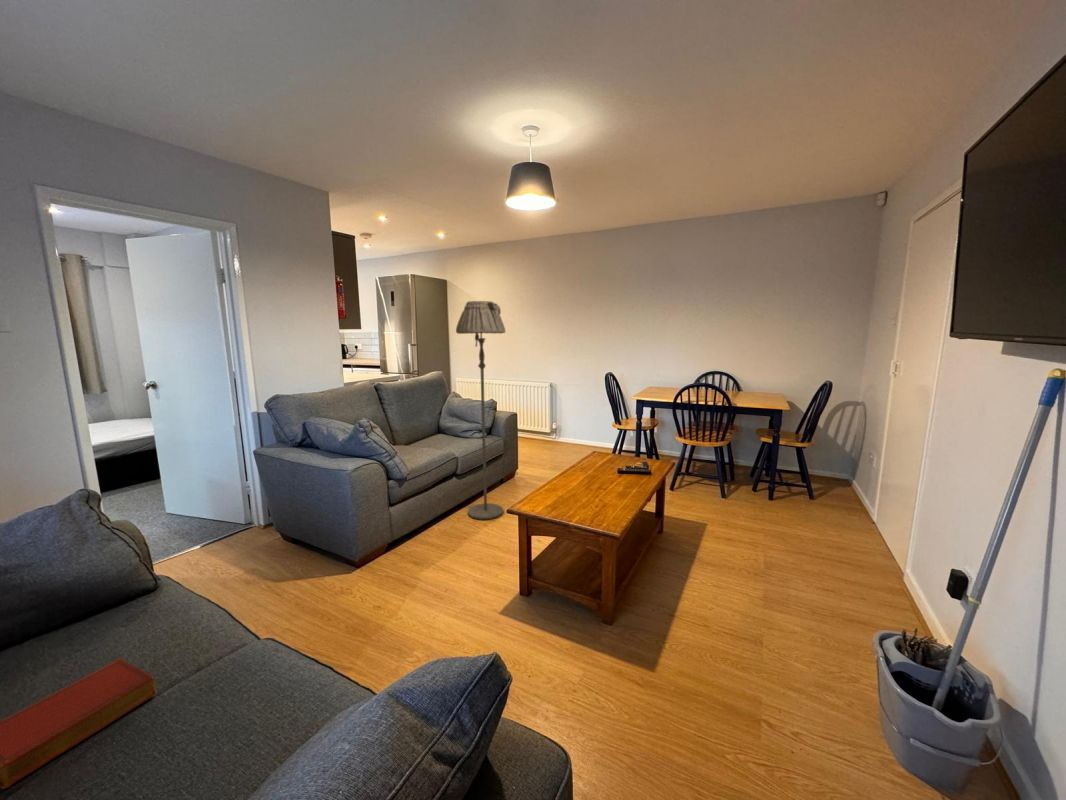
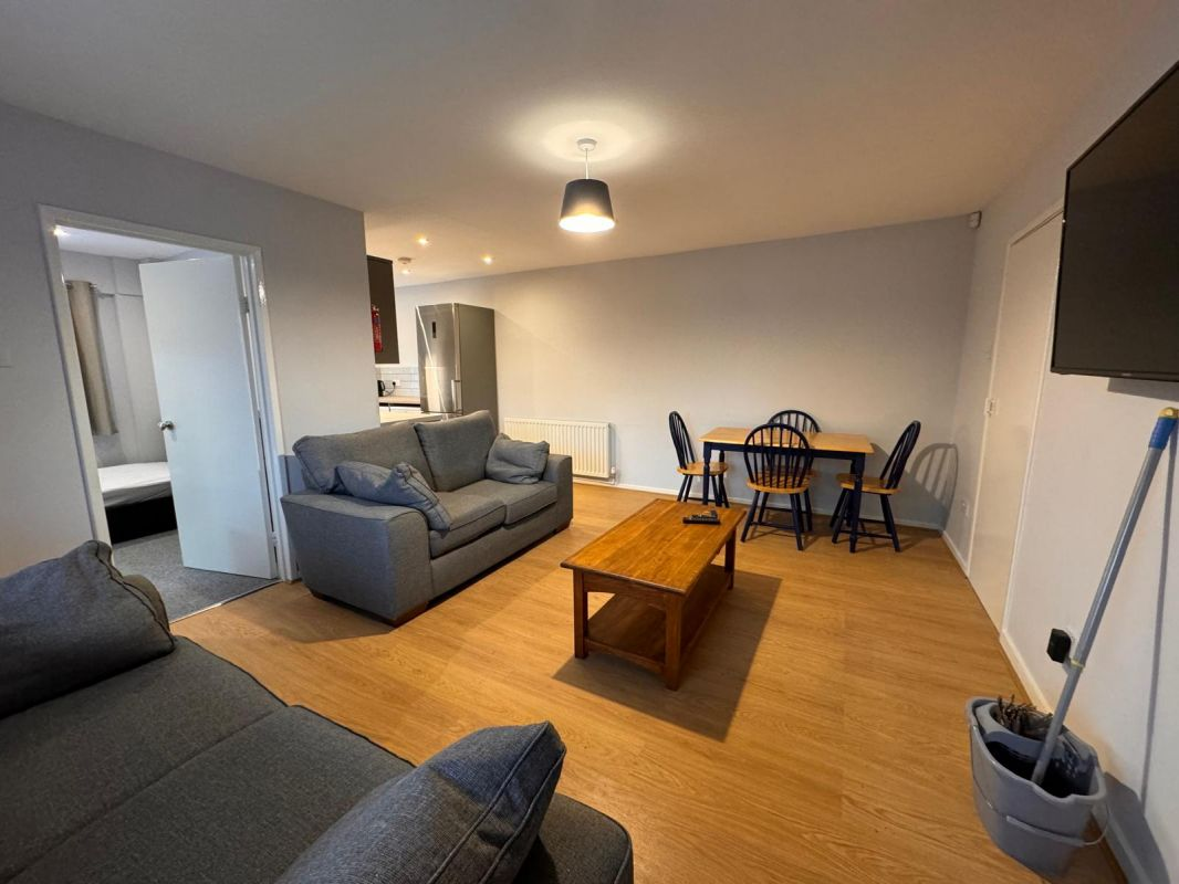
- book [0,657,158,790]
- floor lamp [455,300,507,521]
